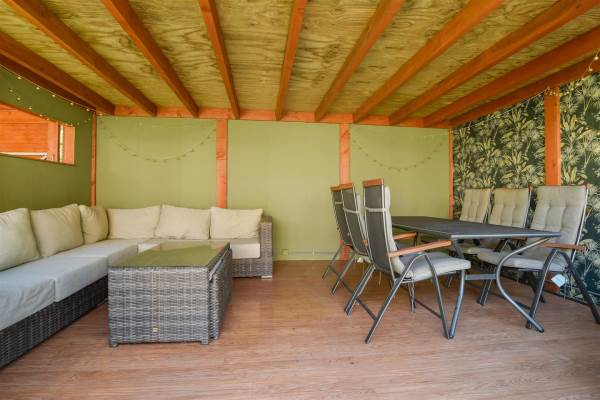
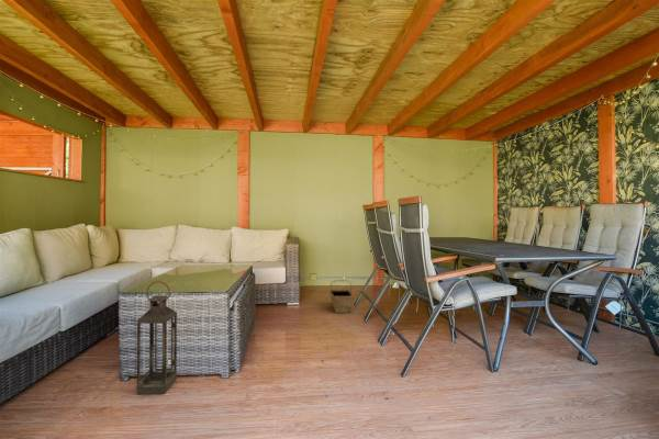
+ basket [328,279,355,314]
+ lantern [136,280,178,395]
